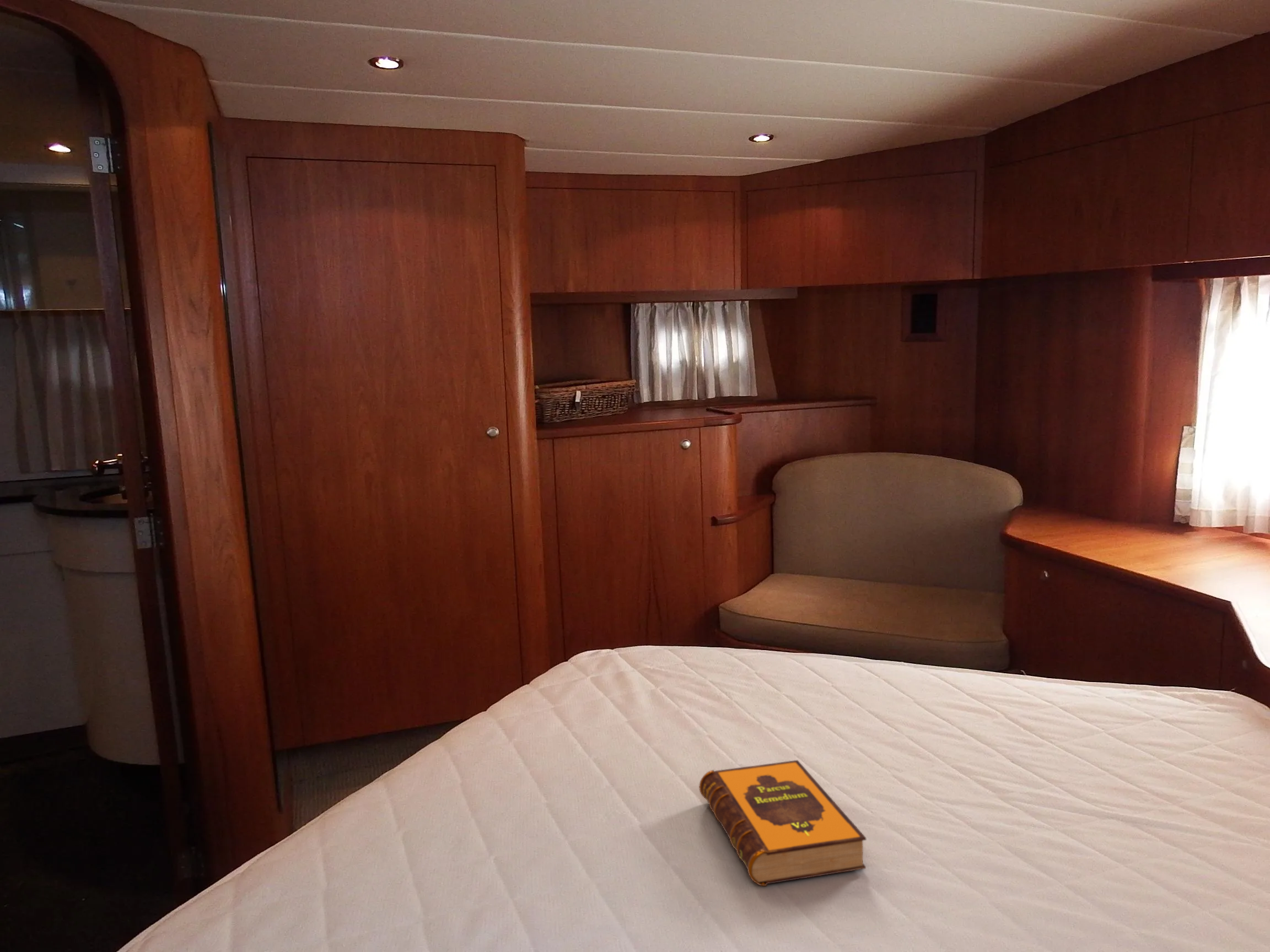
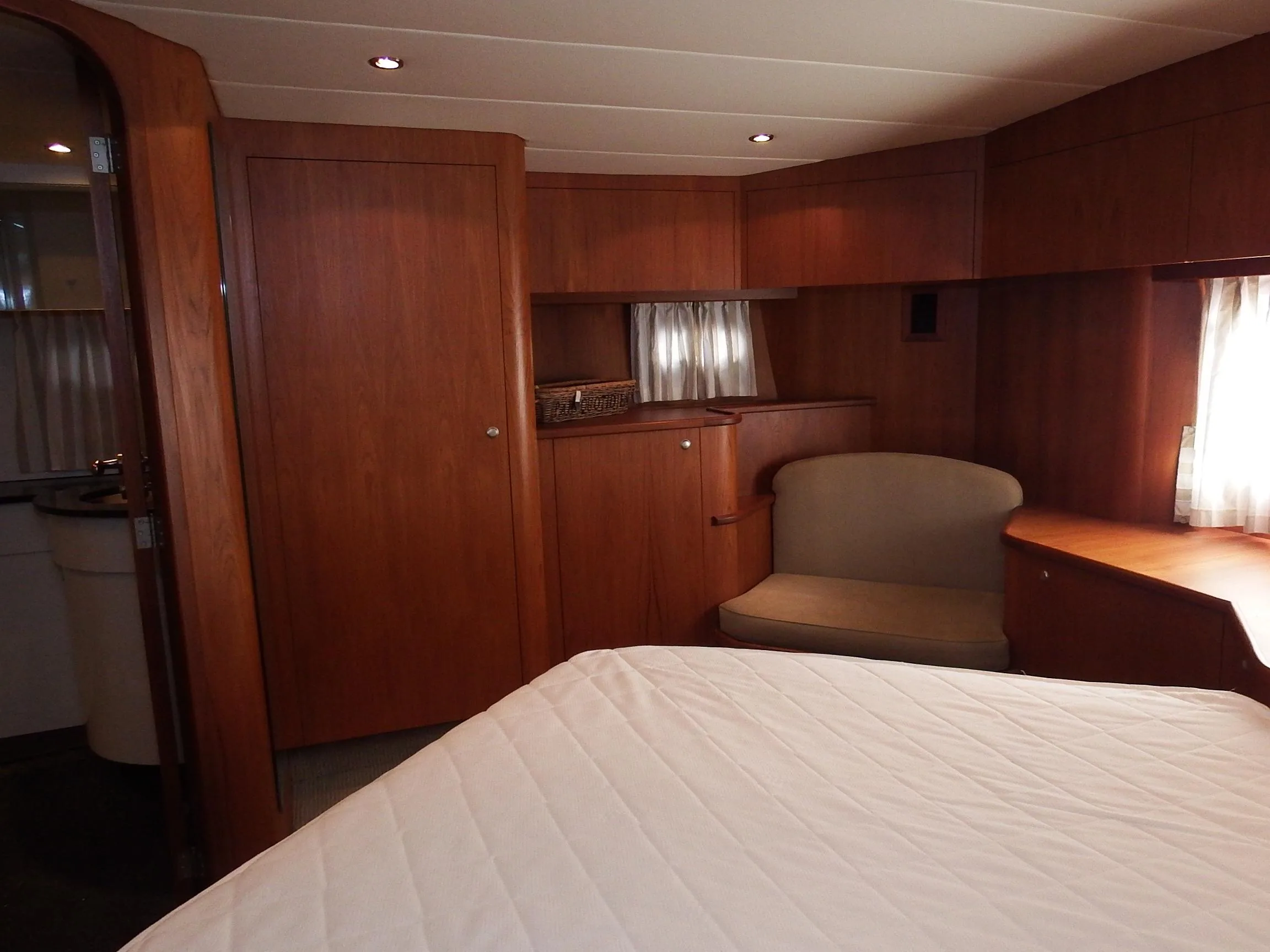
- hardback book [698,760,867,886]
